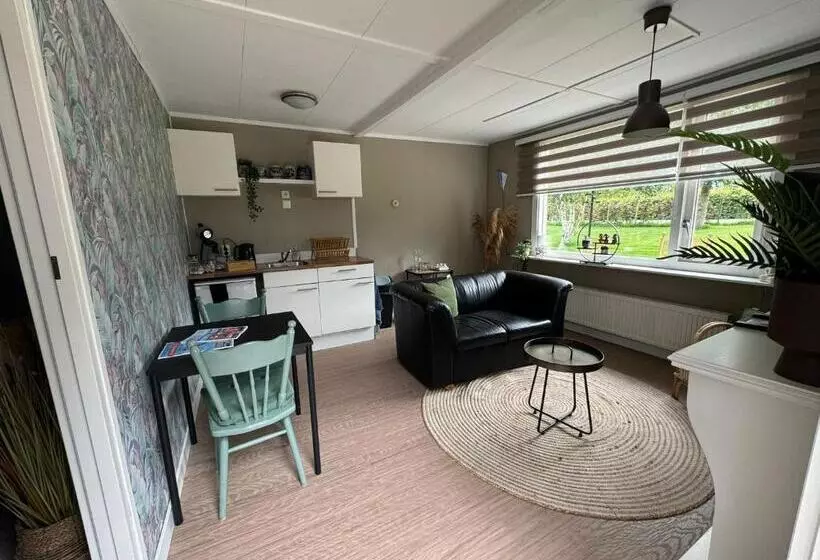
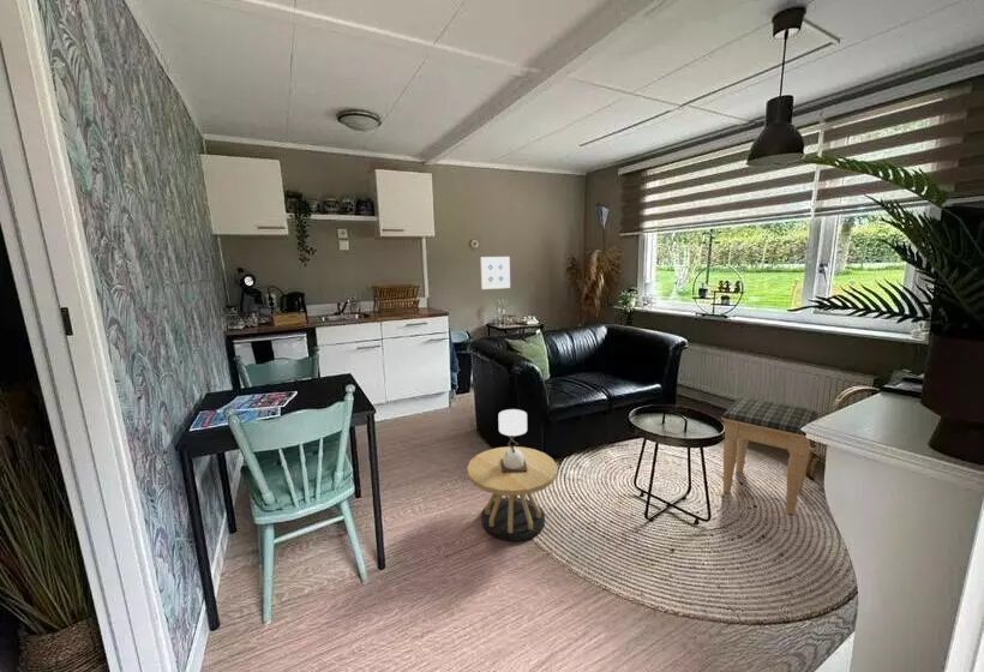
+ side table [466,408,558,542]
+ footstool [720,396,820,515]
+ wall art [479,256,511,290]
